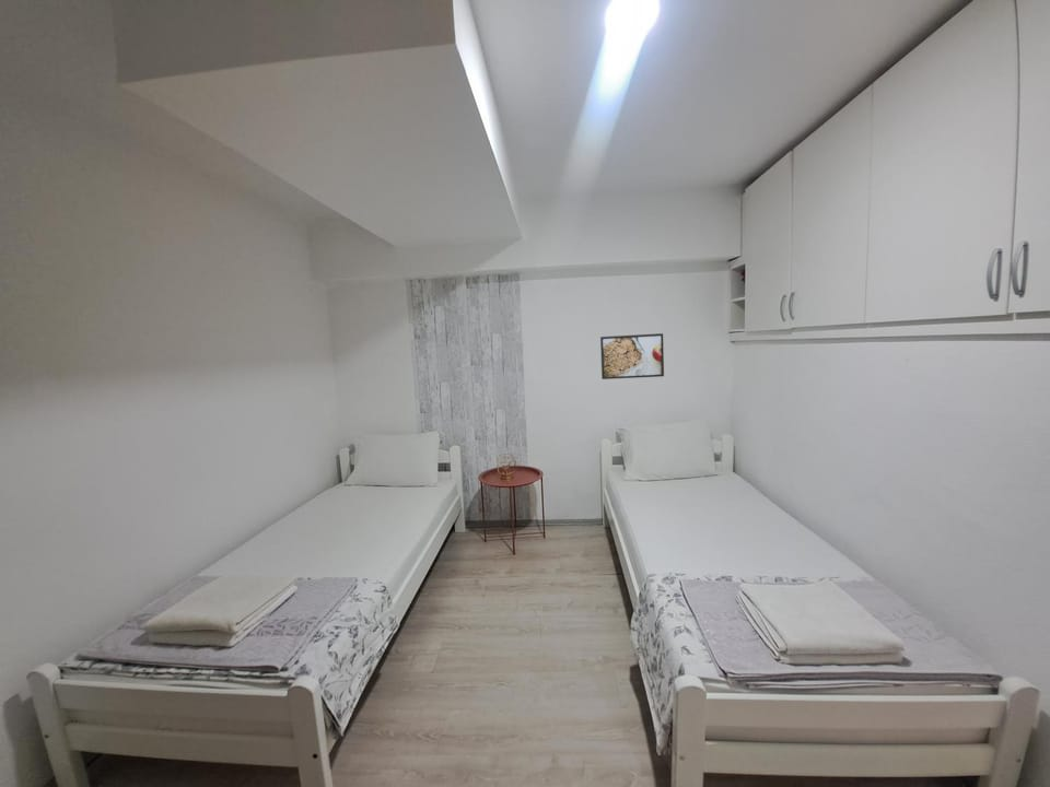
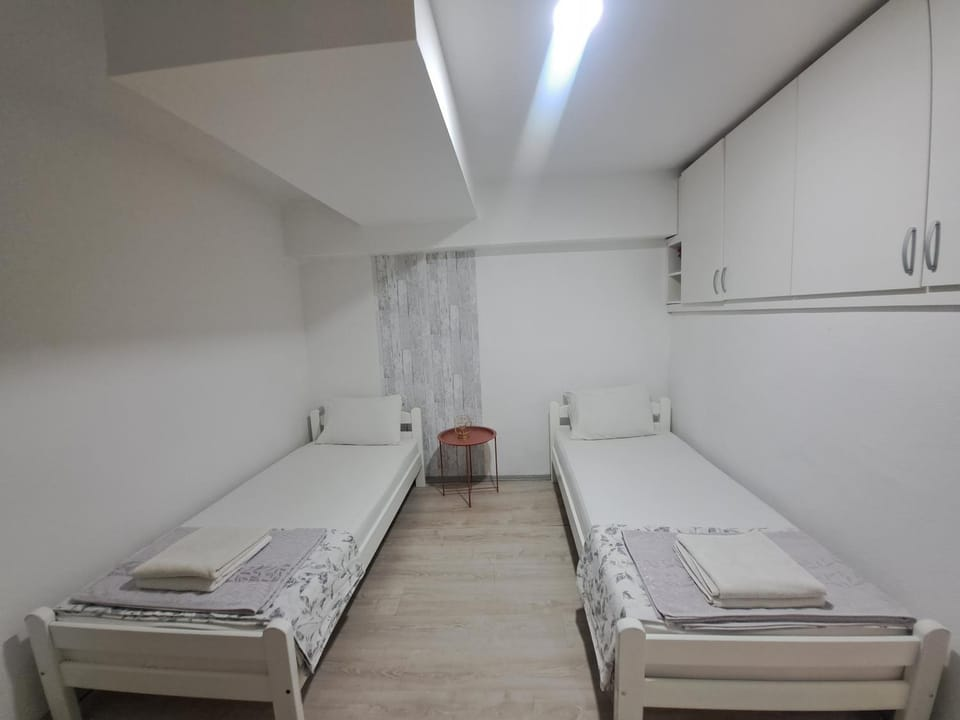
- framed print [599,332,665,380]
